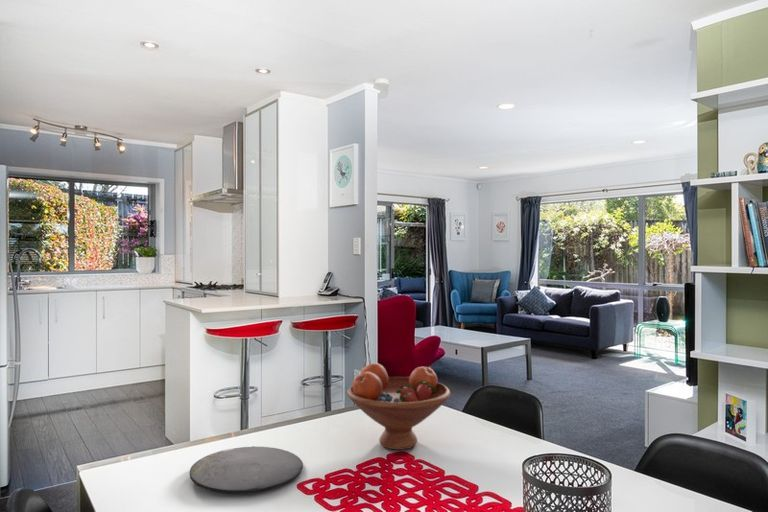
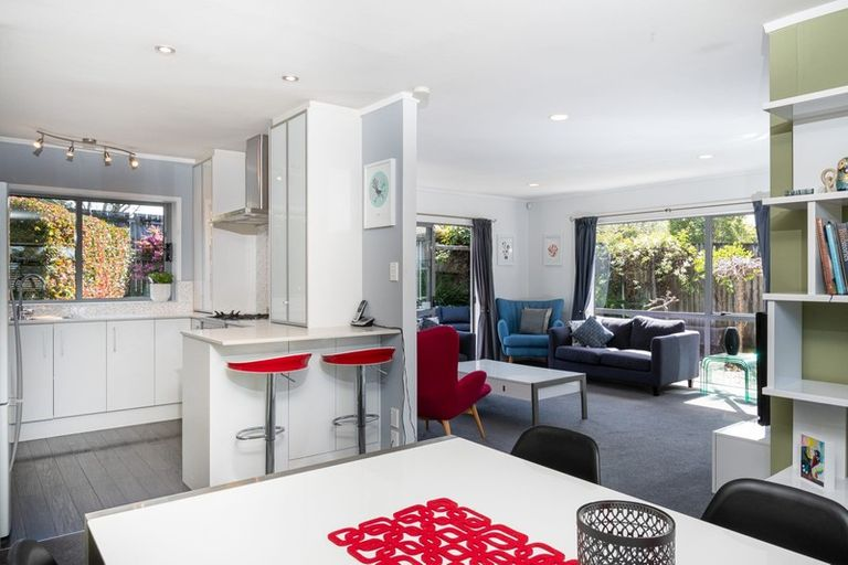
- fruit bowl [346,362,451,451]
- plate [189,446,304,495]
